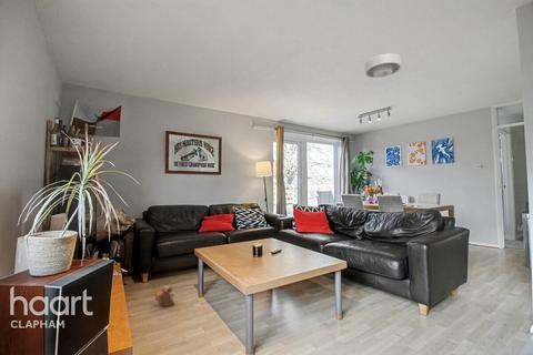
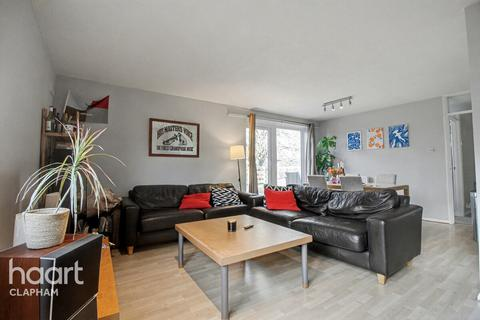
- plush toy [154,285,175,307]
- ceiling light [364,52,402,79]
